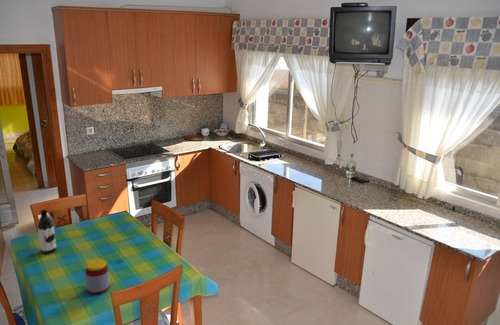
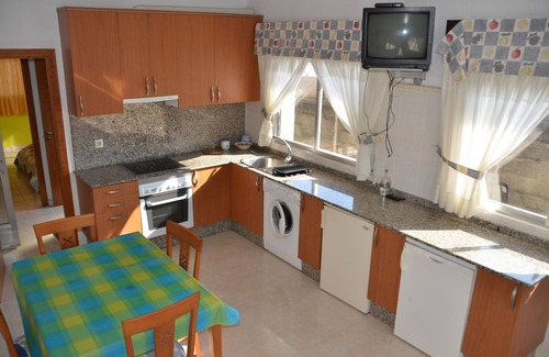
- jar [84,258,111,295]
- water bottle [36,209,57,255]
